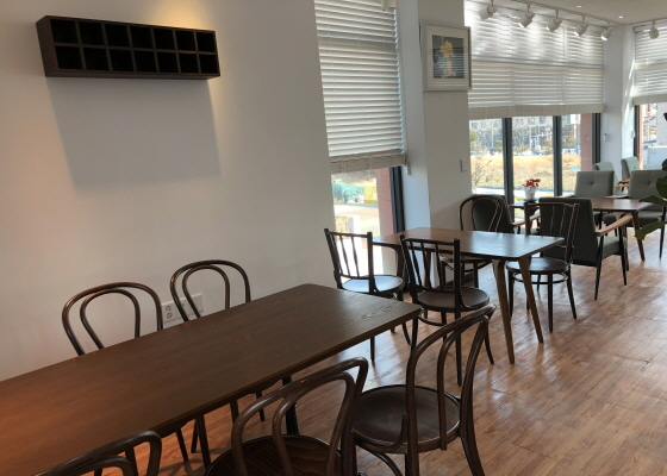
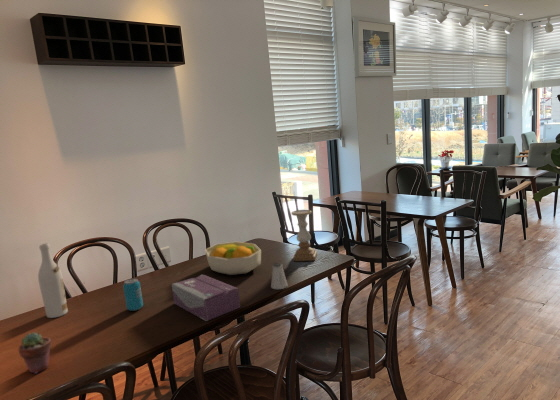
+ saltshaker [270,262,289,290]
+ wine bottle [37,242,69,319]
+ candle holder [291,209,318,262]
+ beverage can [122,278,144,312]
+ fruit bowl [204,241,262,276]
+ potted succulent [17,331,52,375]
+ tissue box [171,274,241,322]
